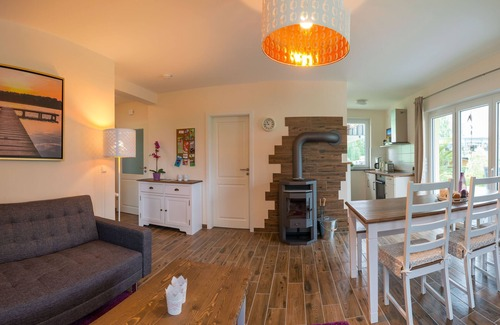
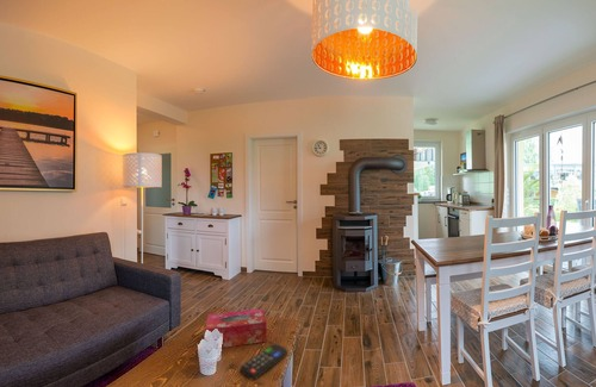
+ tissue box [205,307,268,349]
+ remote control [240,343,288,381]
